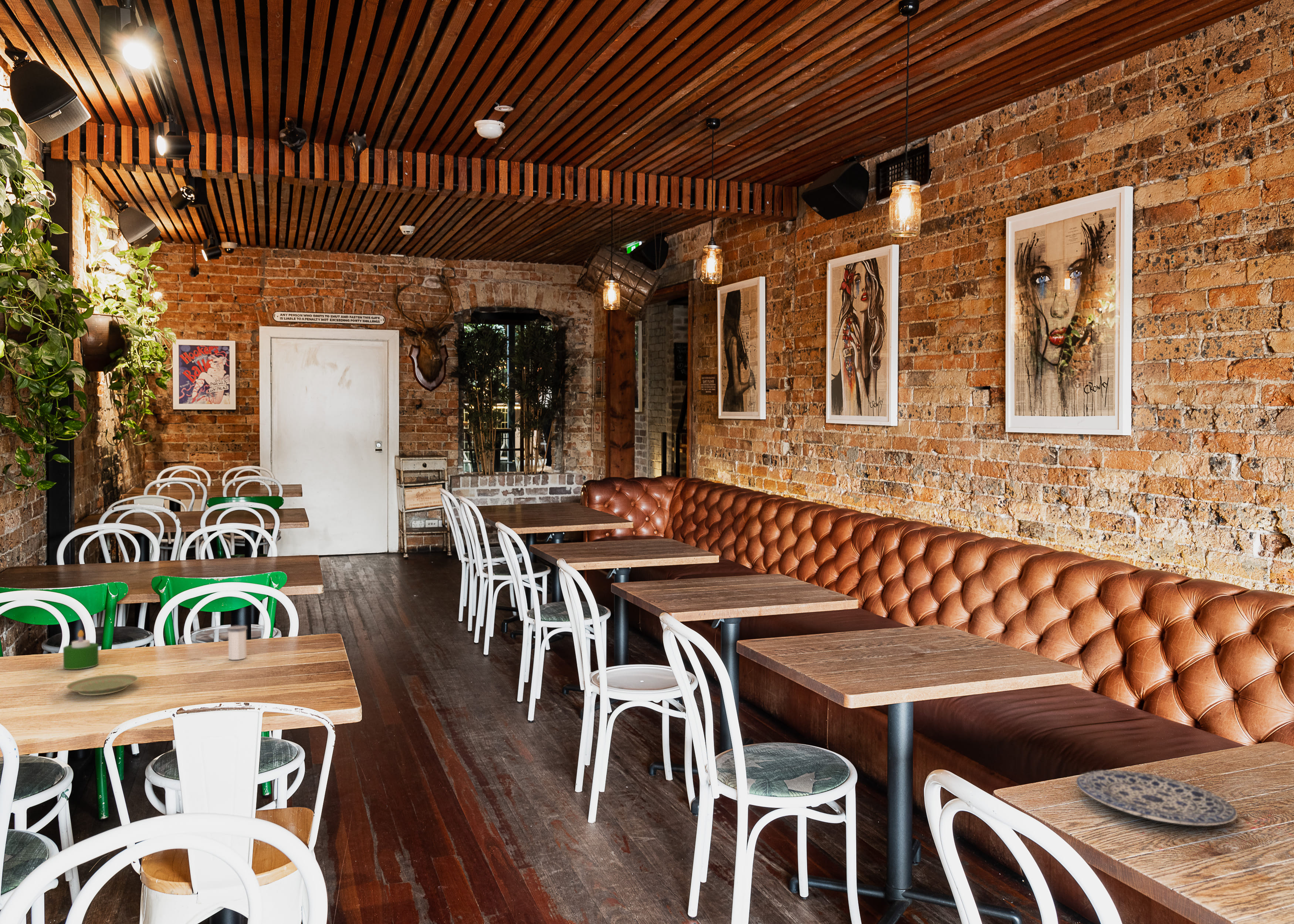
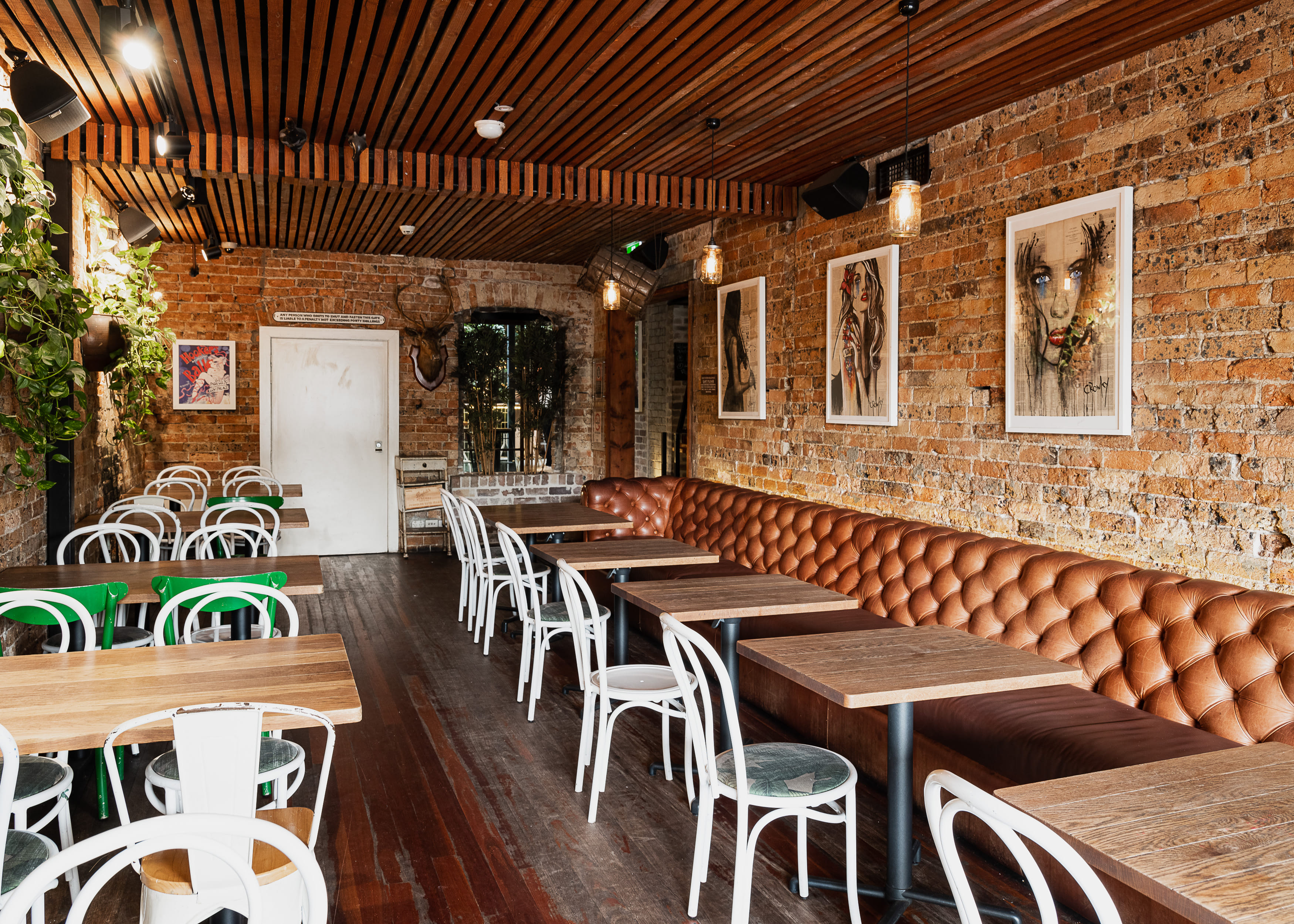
- plate [65,674,139,696]
- candle [63,629,99,670]
- salt shaker [227,625,247,660]
- plate [1076,770,1238,826]
